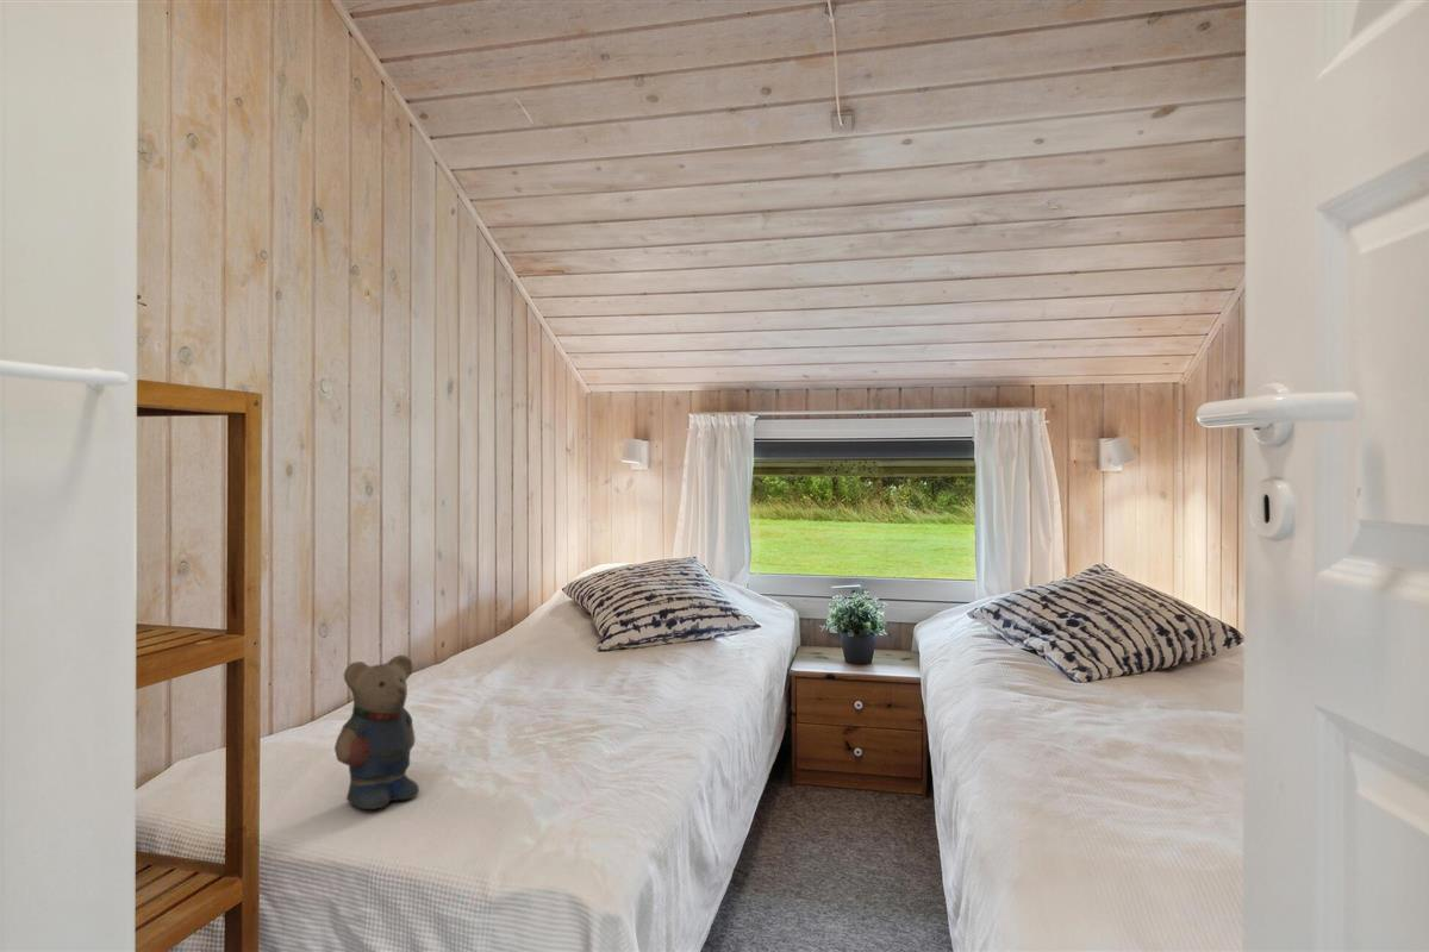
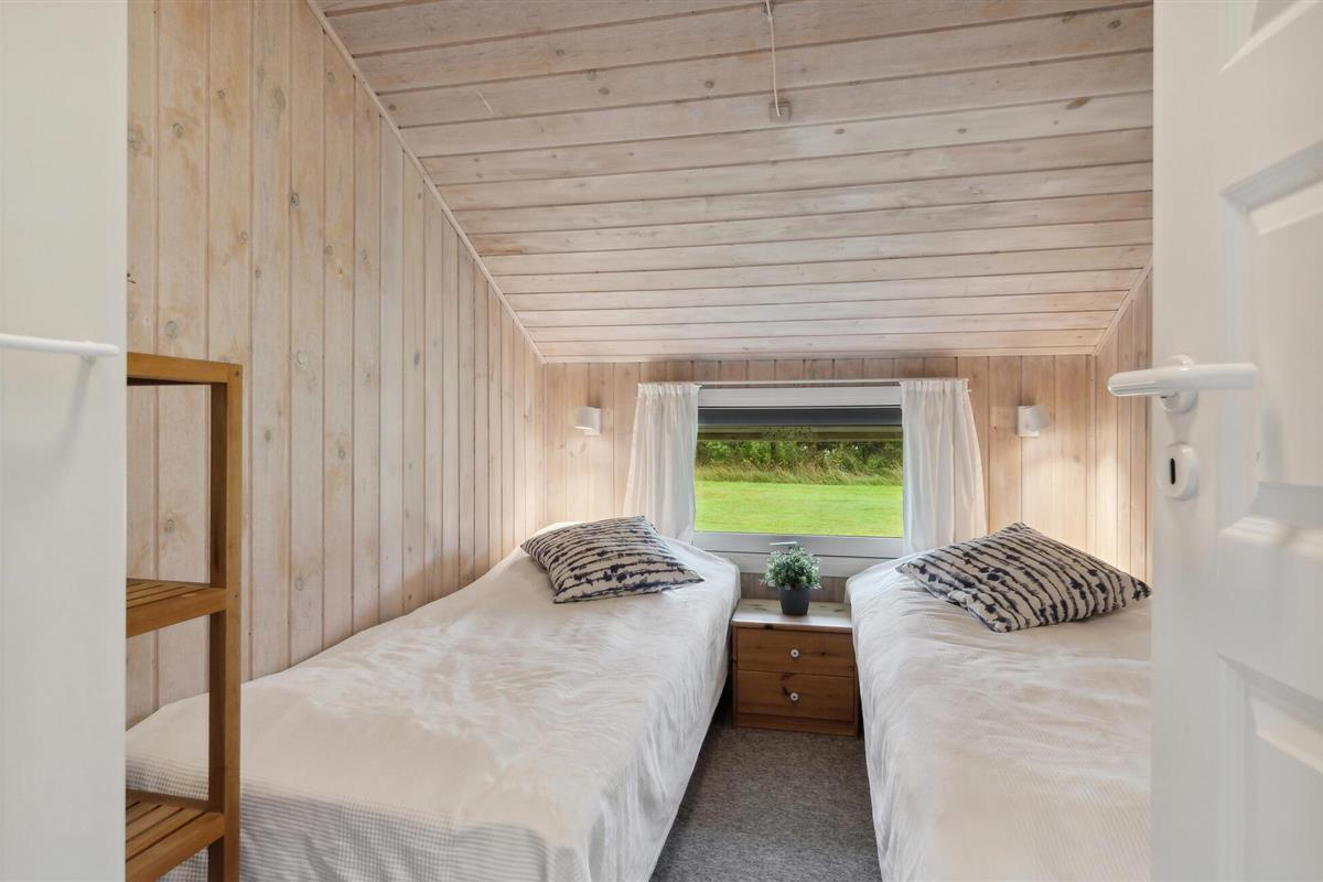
- teddy bear [333,653,420,810]
